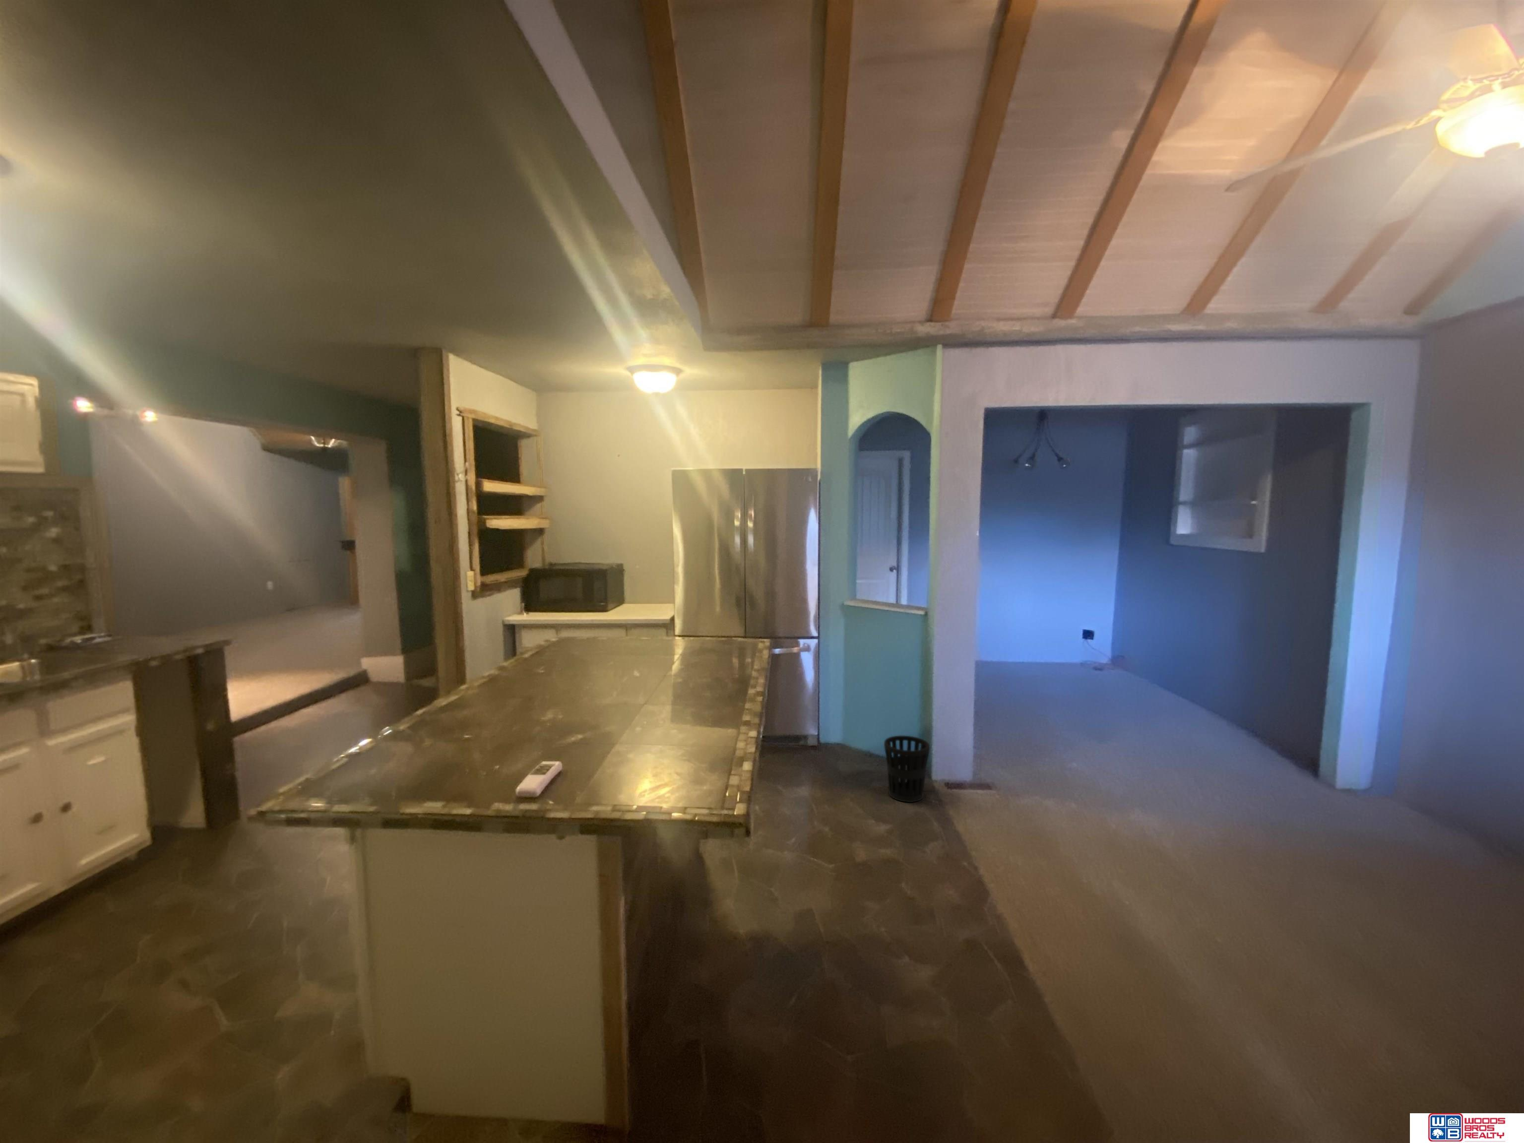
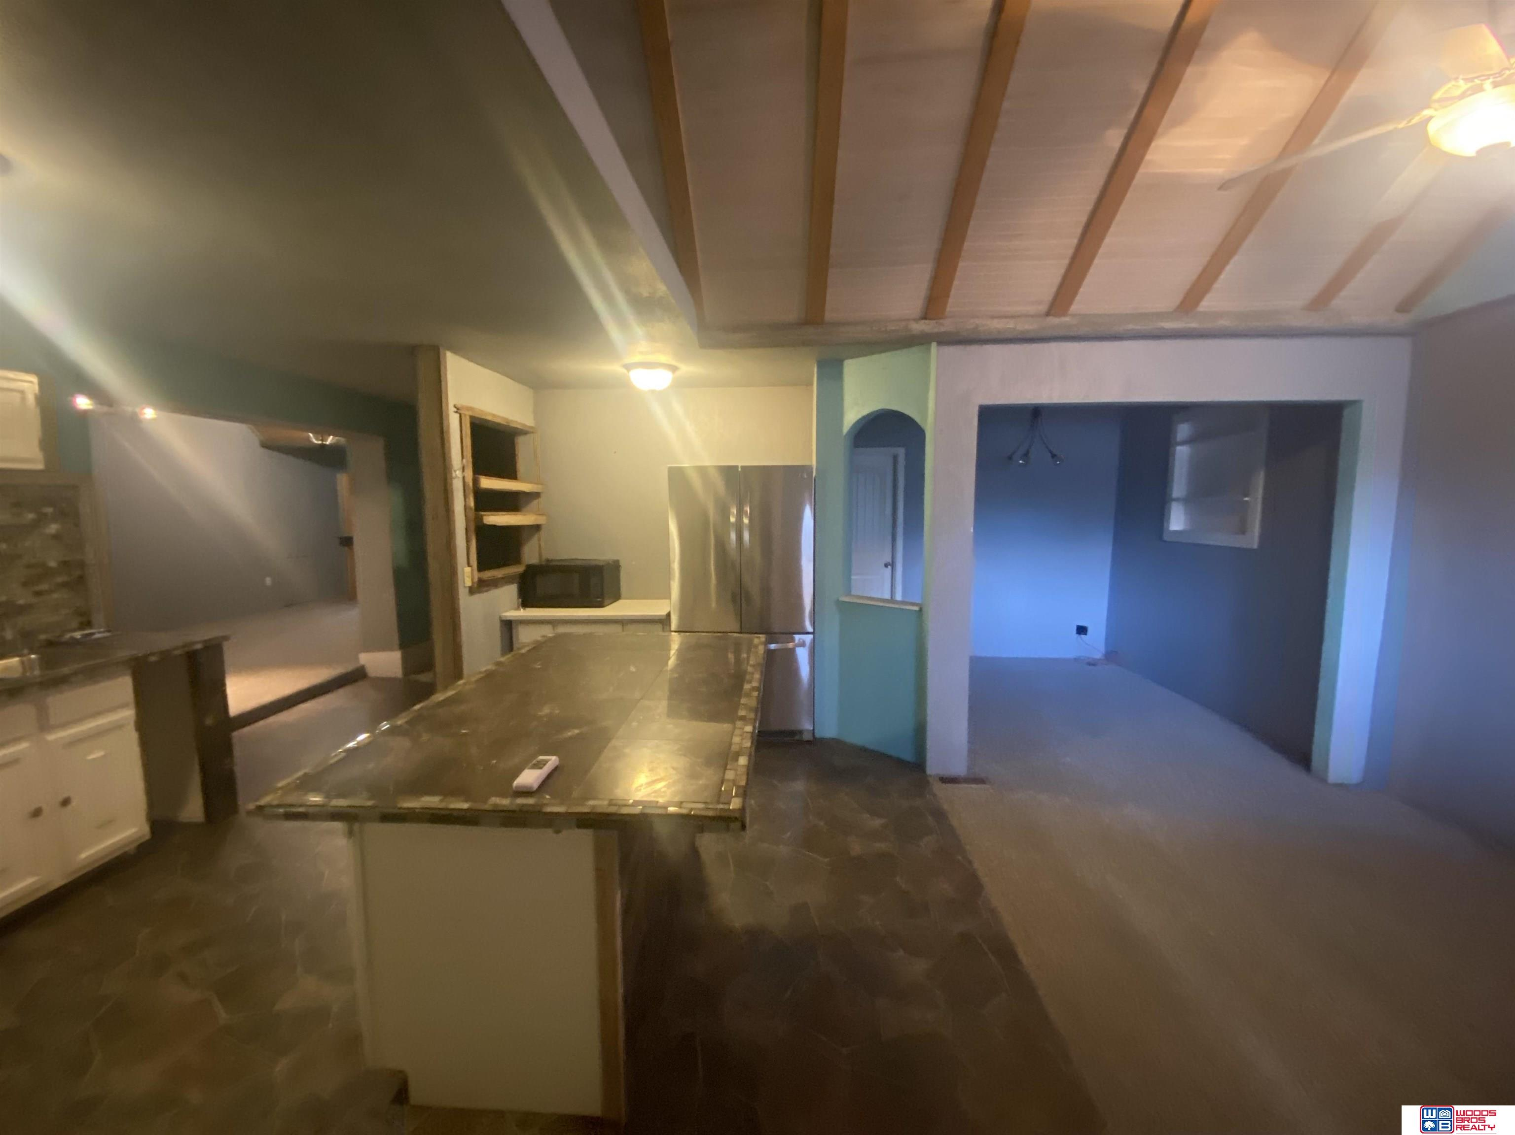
- wastebasket [883,735,930,803]
